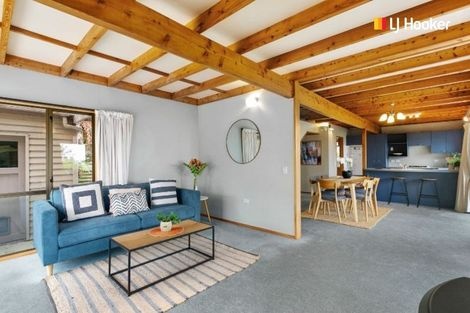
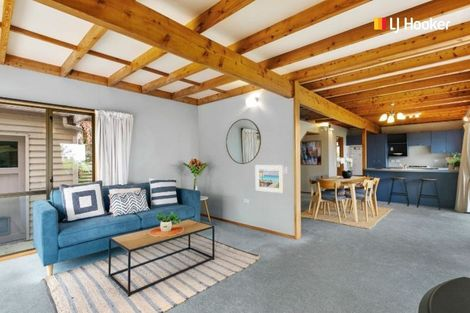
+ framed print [254,164,285,194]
